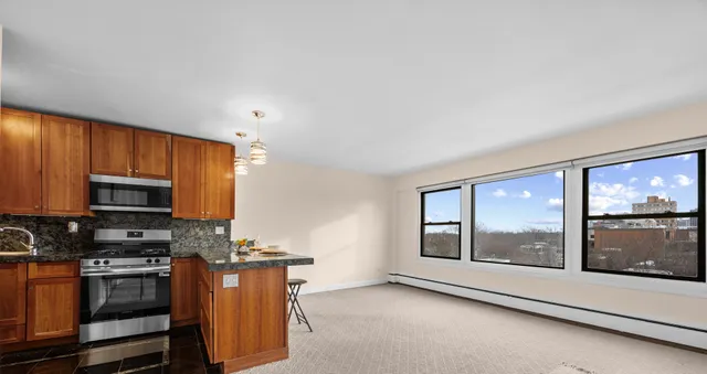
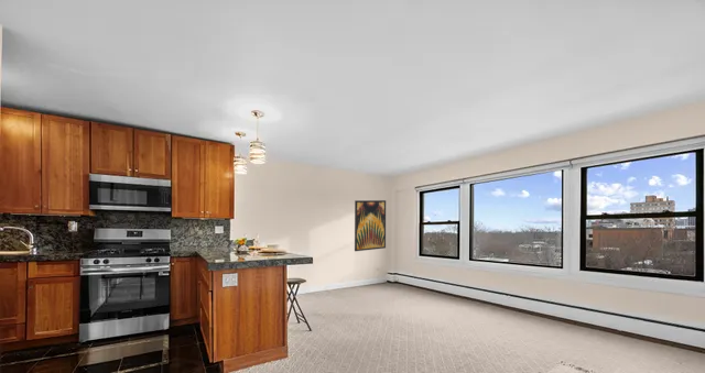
+ wall art [354,199,387,252]
